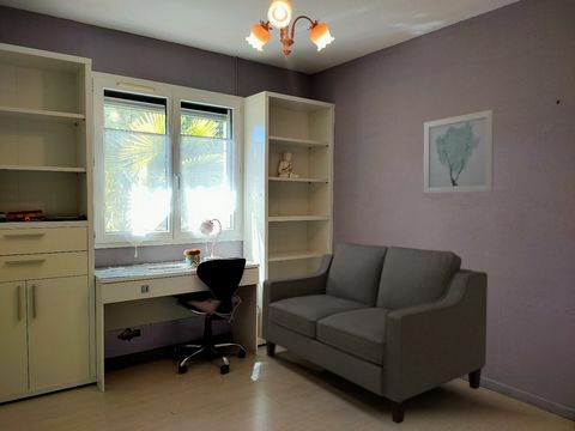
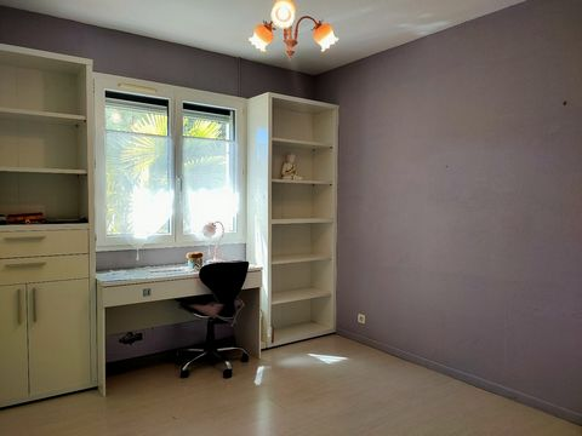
- wall art [423,109,495,195]
- sofa [260,241,489,425]
